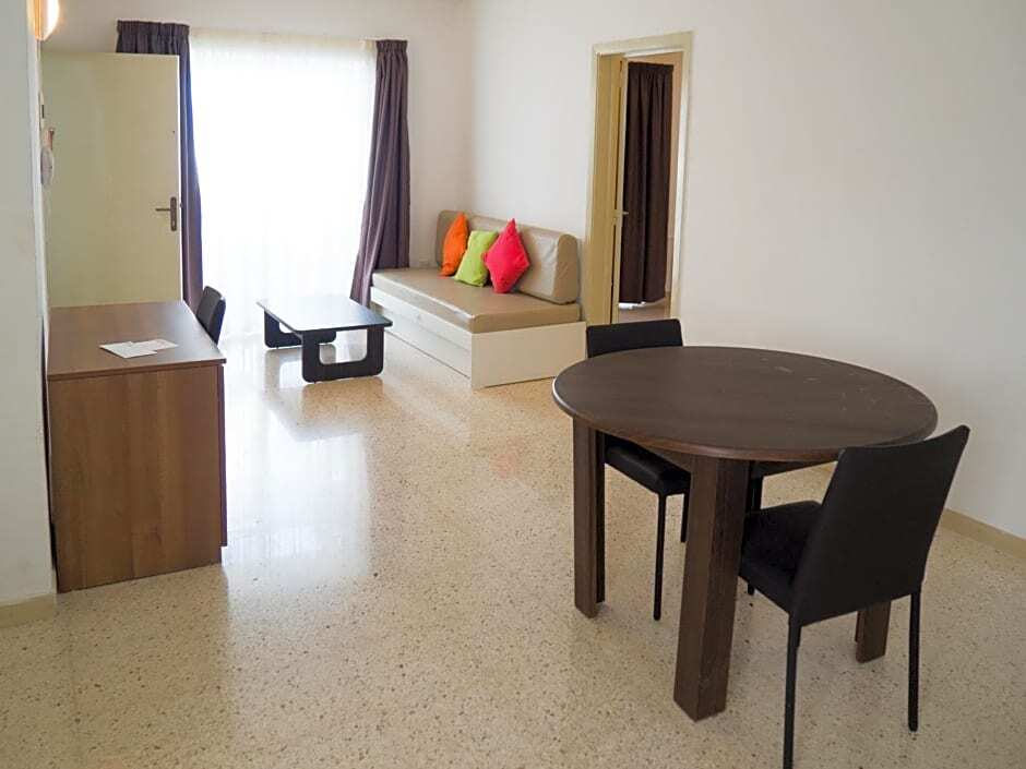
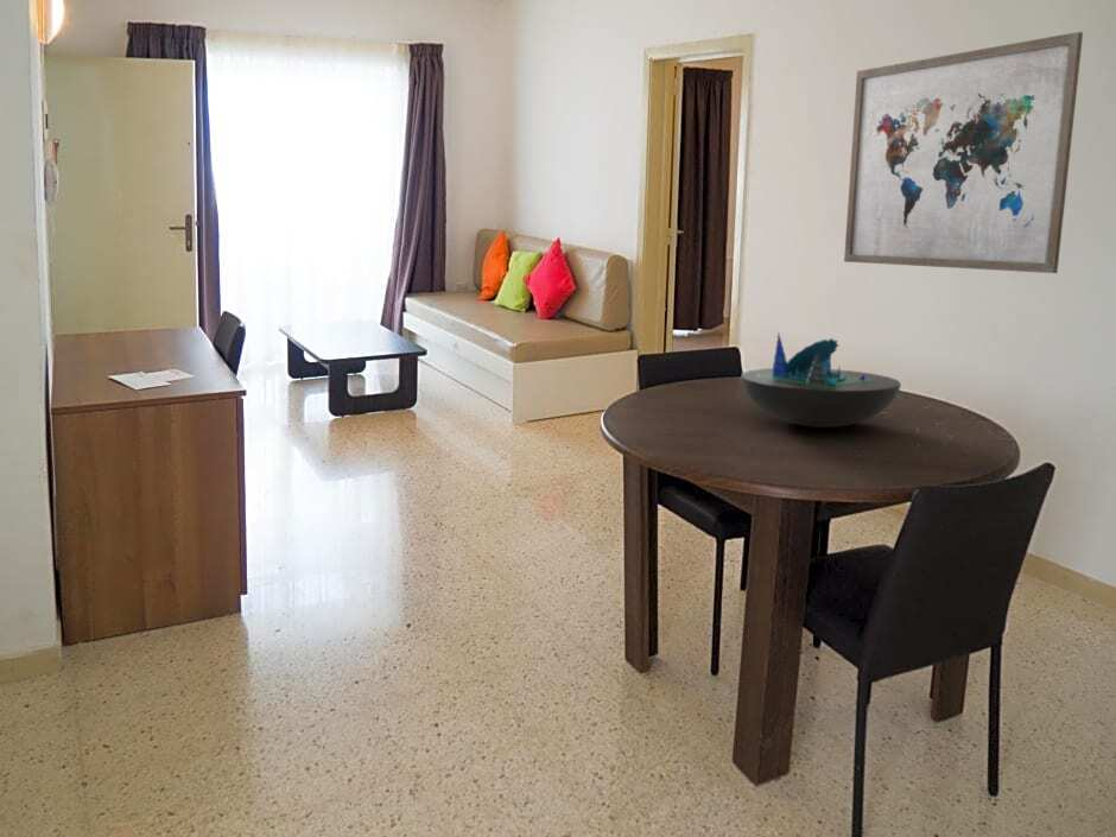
+ wall art [843,31,1084,274]
+ decorative bowl [740,331,902,429]
